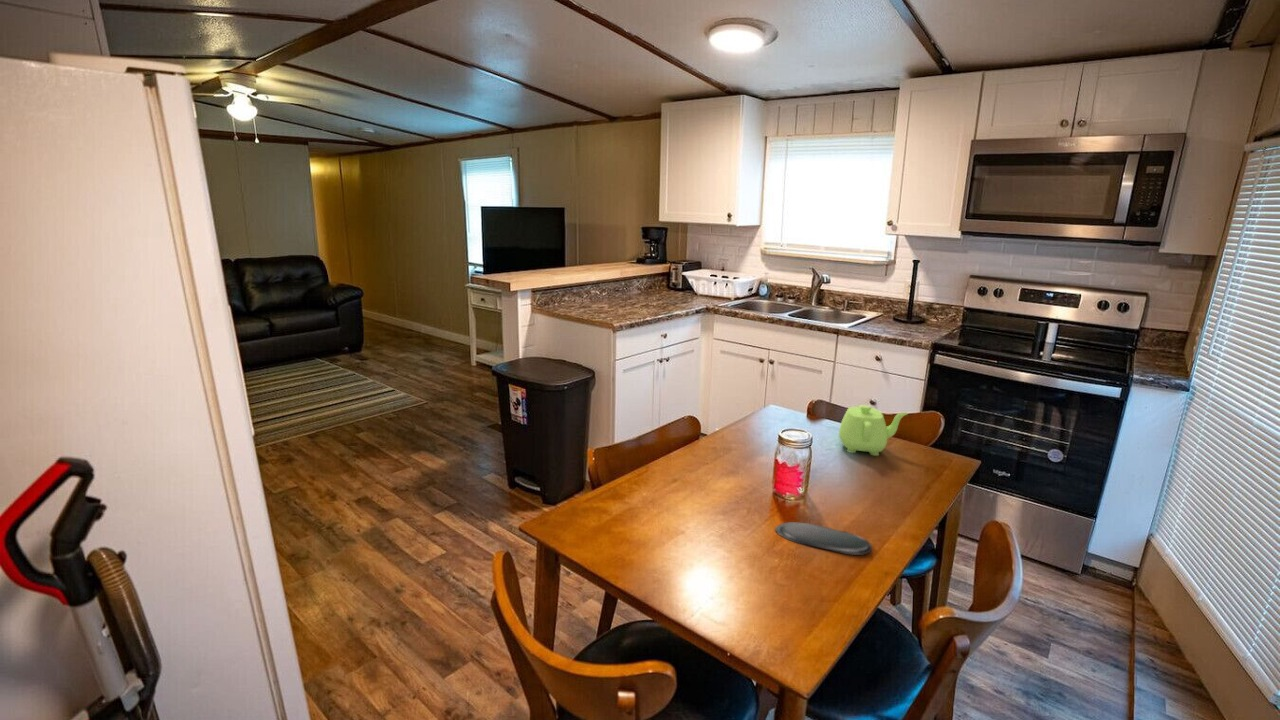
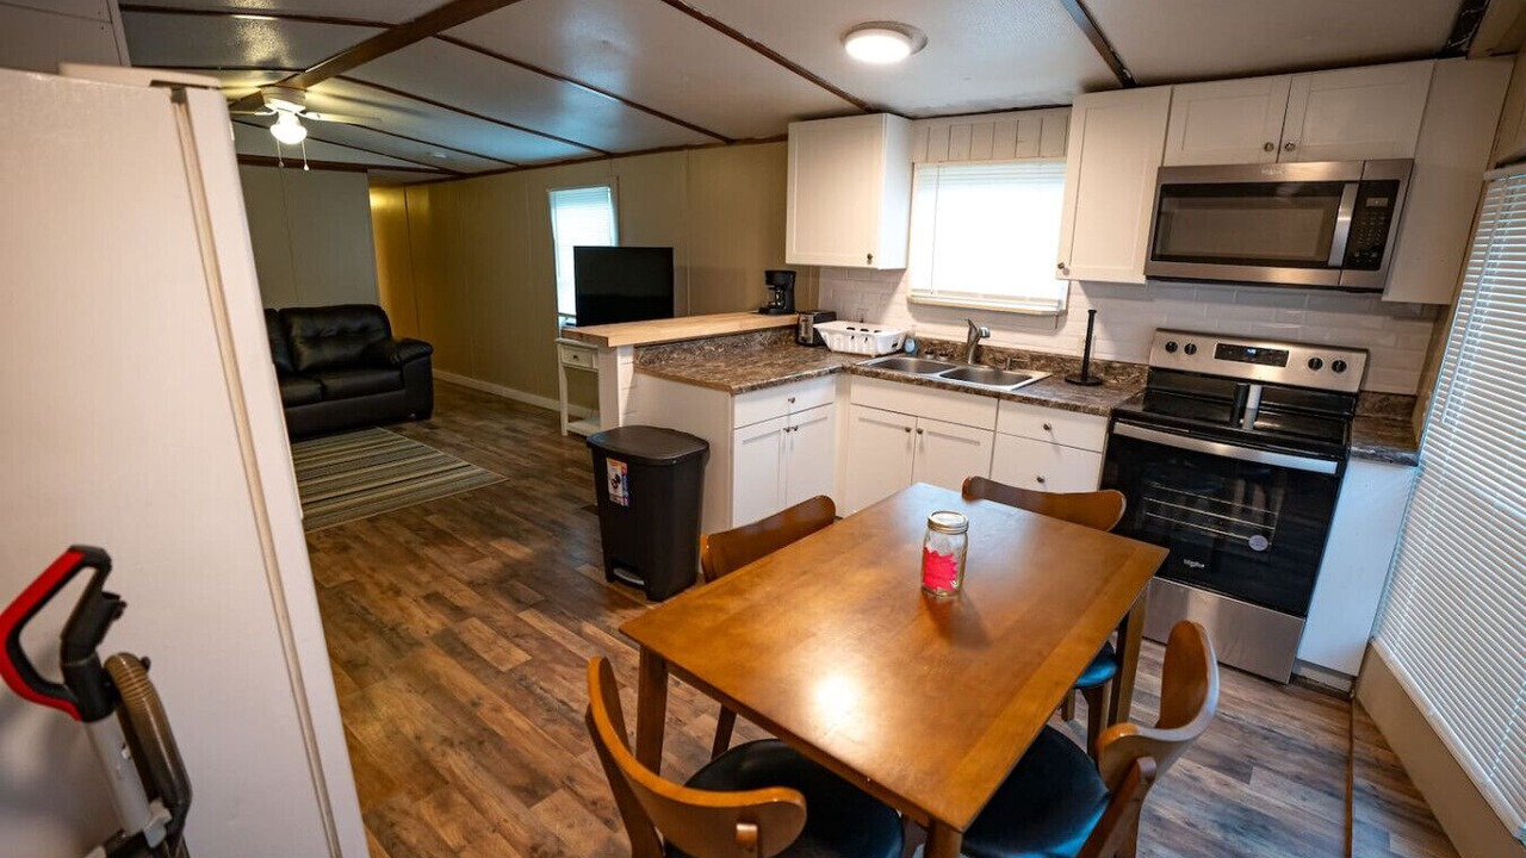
- oval tray [774,521,873,556]
- teapot [838,404,910,457]
